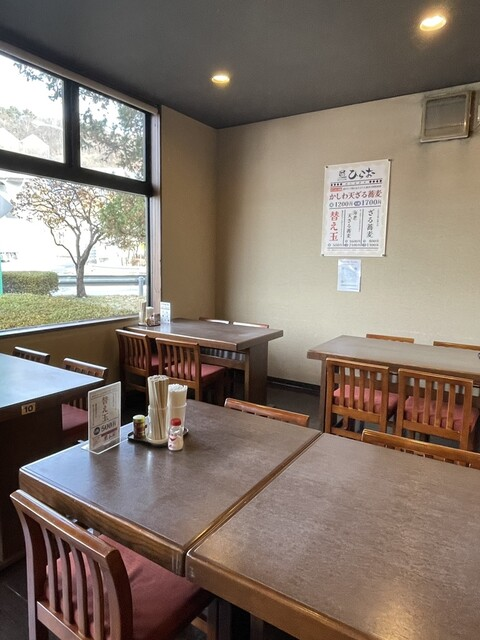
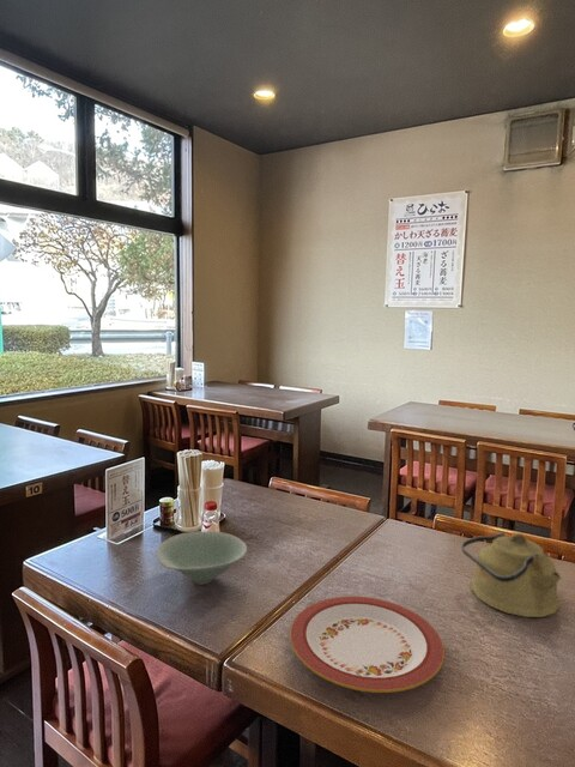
+ plate [289,596,446,694]
+ bowl [156,530,248,586]
+ kettle [460,531,562,618]
